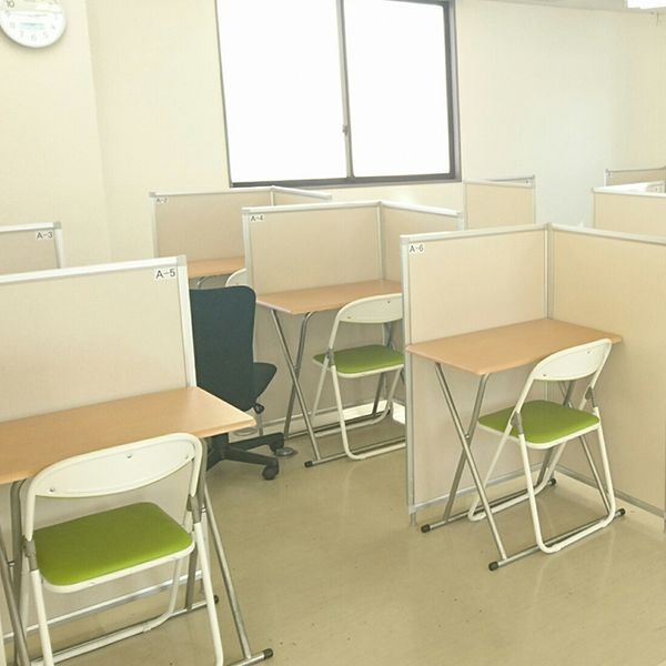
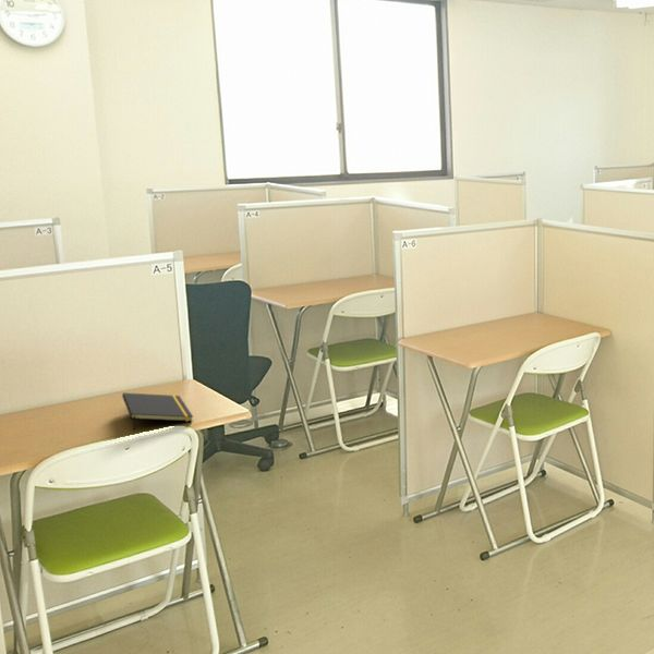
+ notepad [121,391,194,432]
